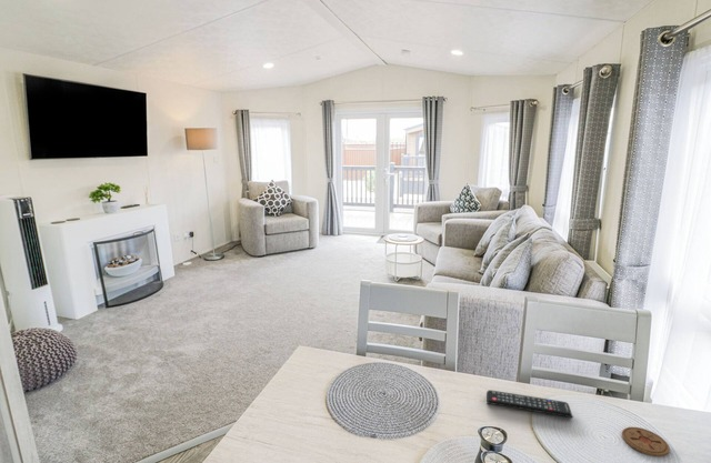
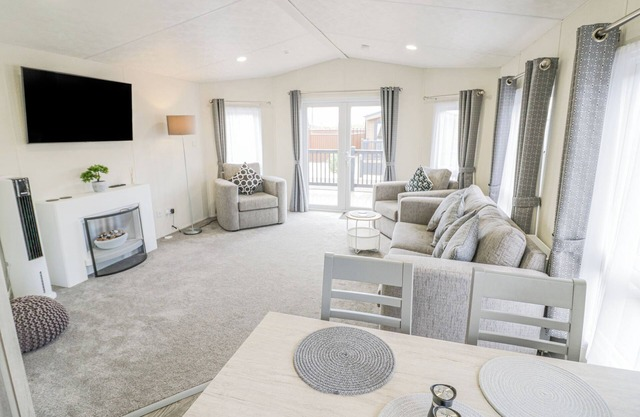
- coaster [621,426,671,457]
- remote control [485,389,573,419]
